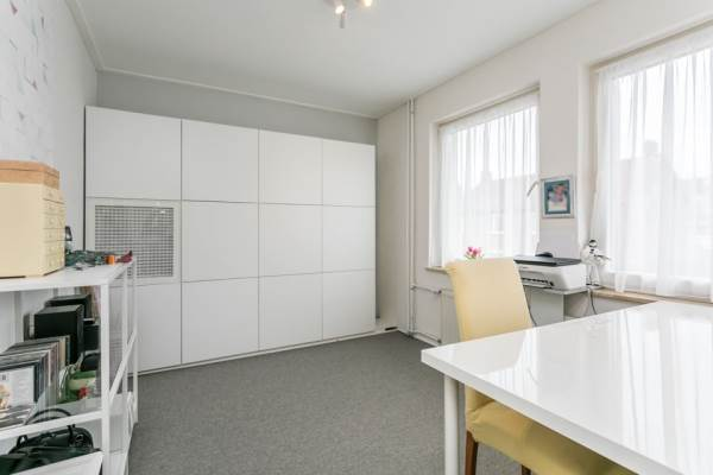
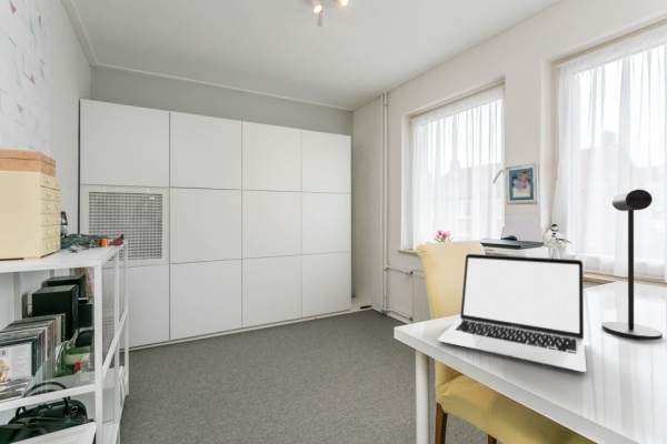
+ desk lamp [601,189,664,341]
+ laptop [437,253,587,373]
